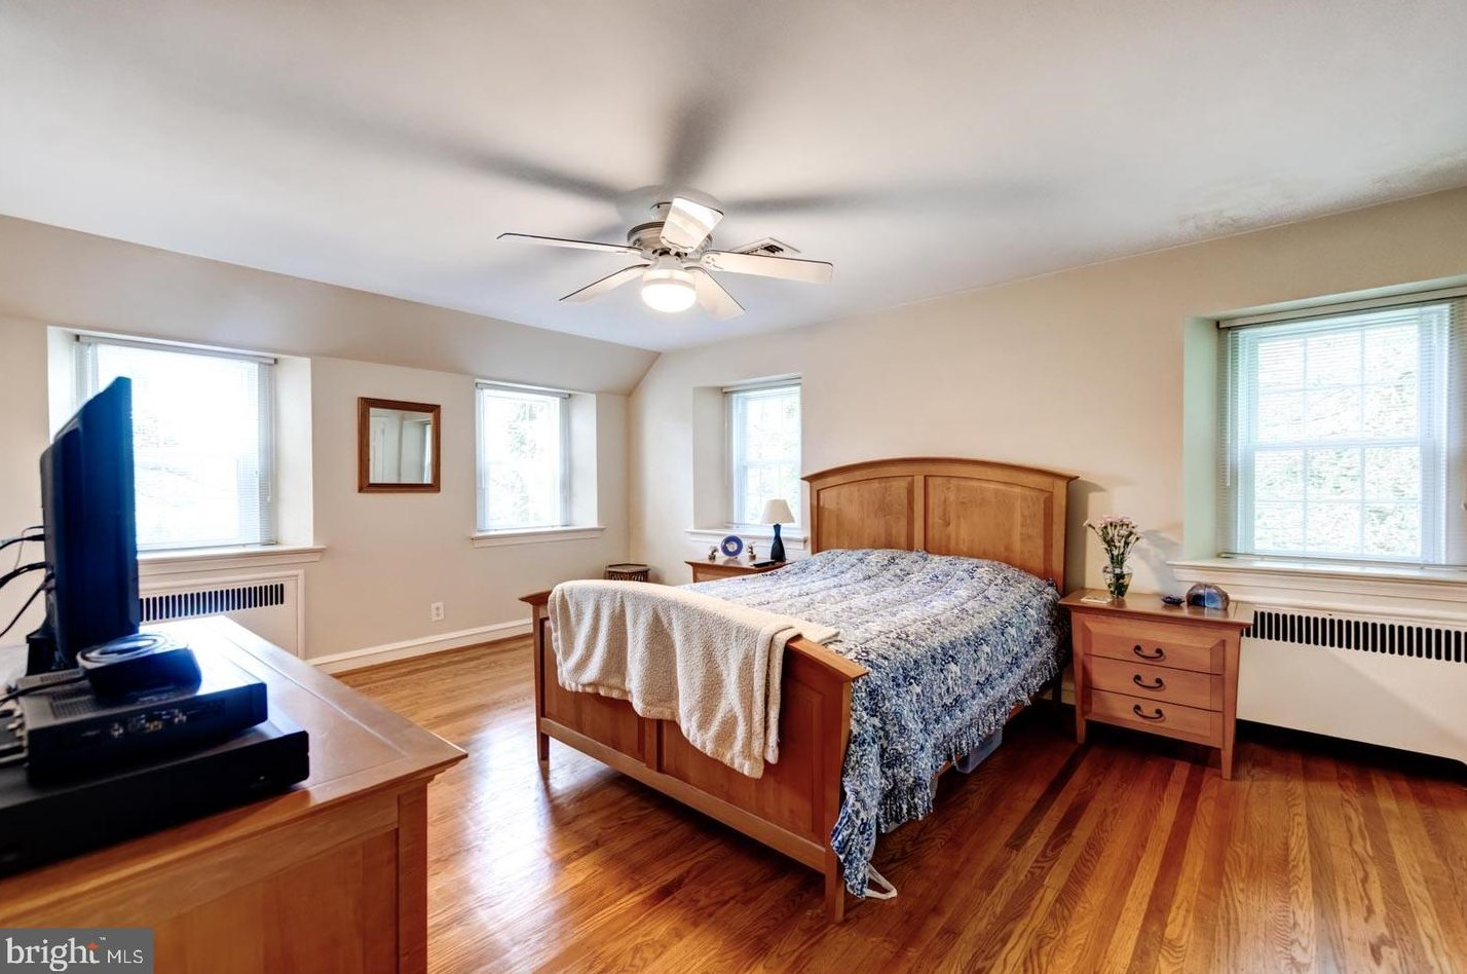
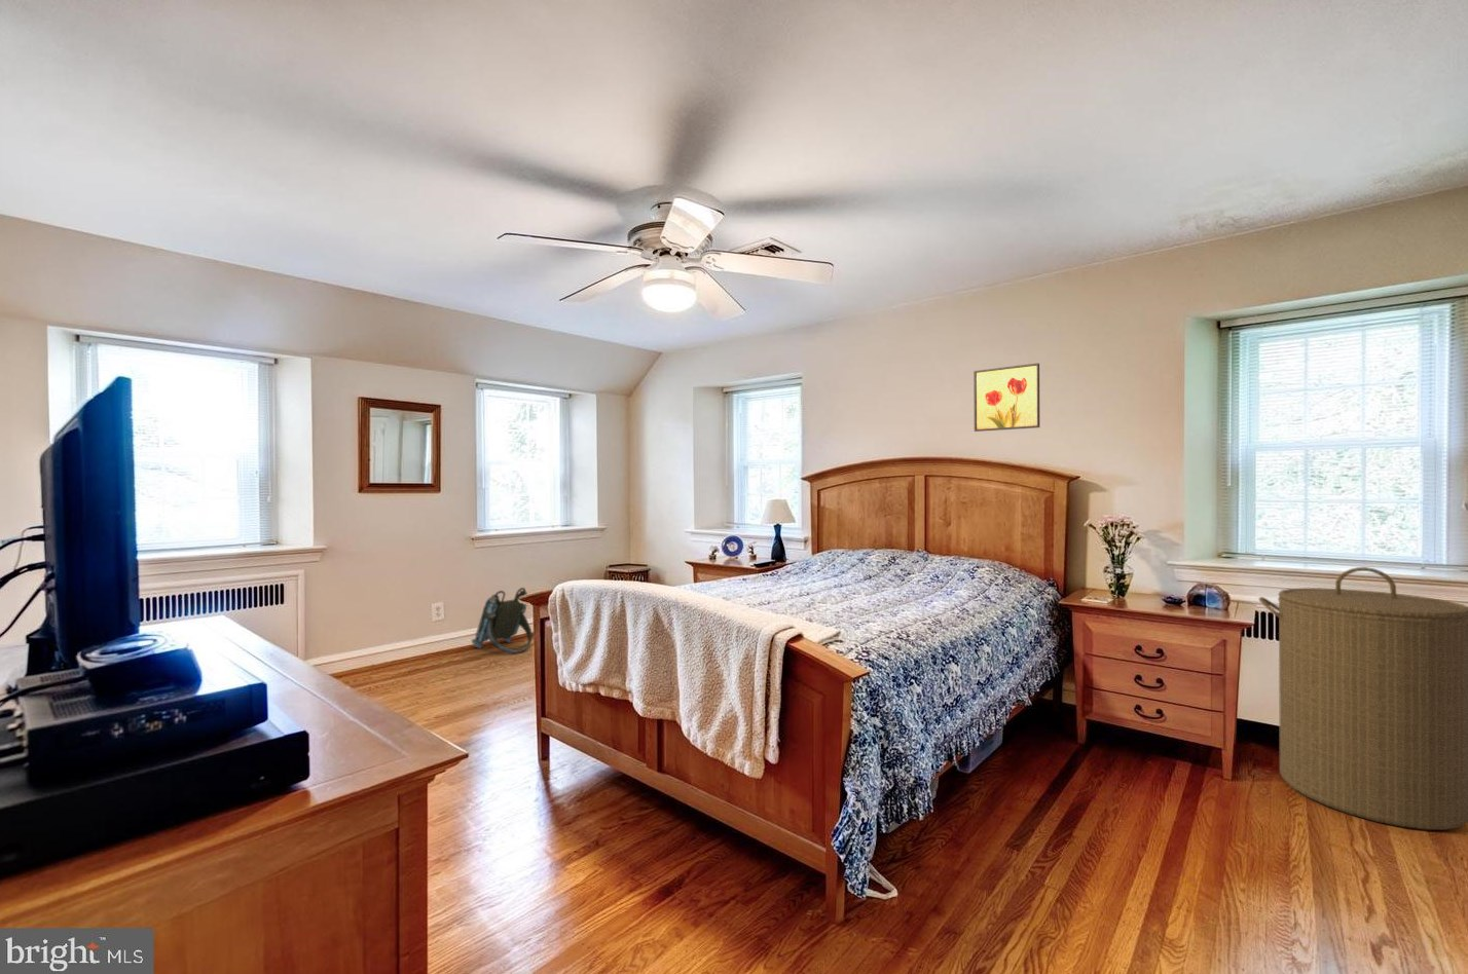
+ laundry hamper [1258,566,1468,832]
+ backpack [471,587,534,654]
+ wall art [972,363,1041,433]
